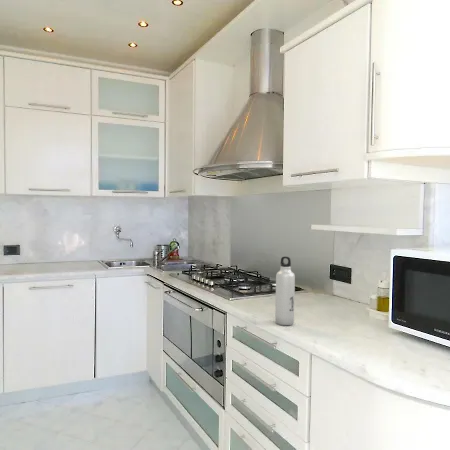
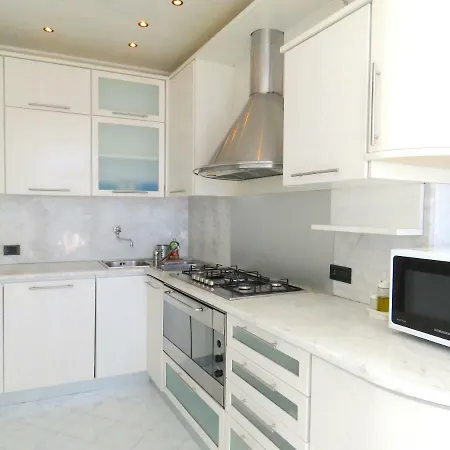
- water bottle [274,256,296,326]
